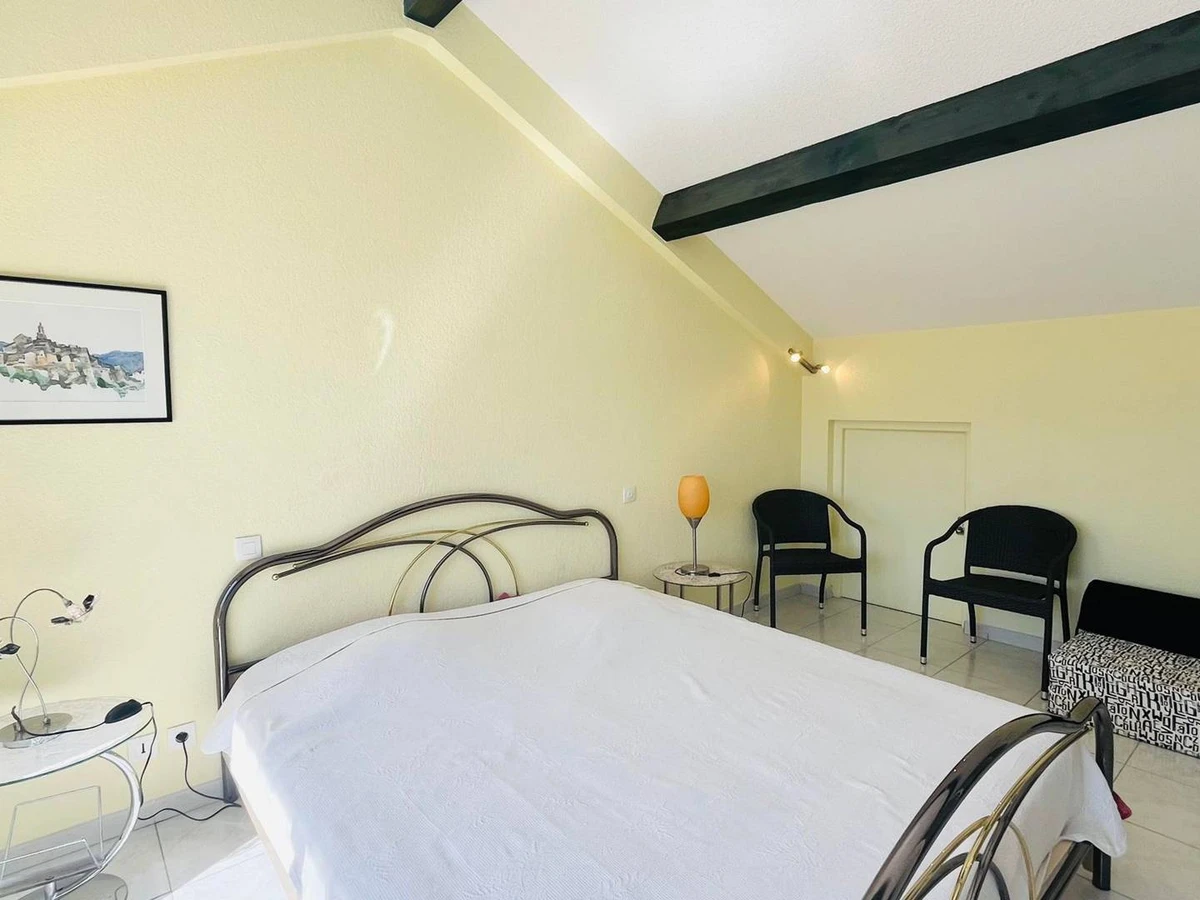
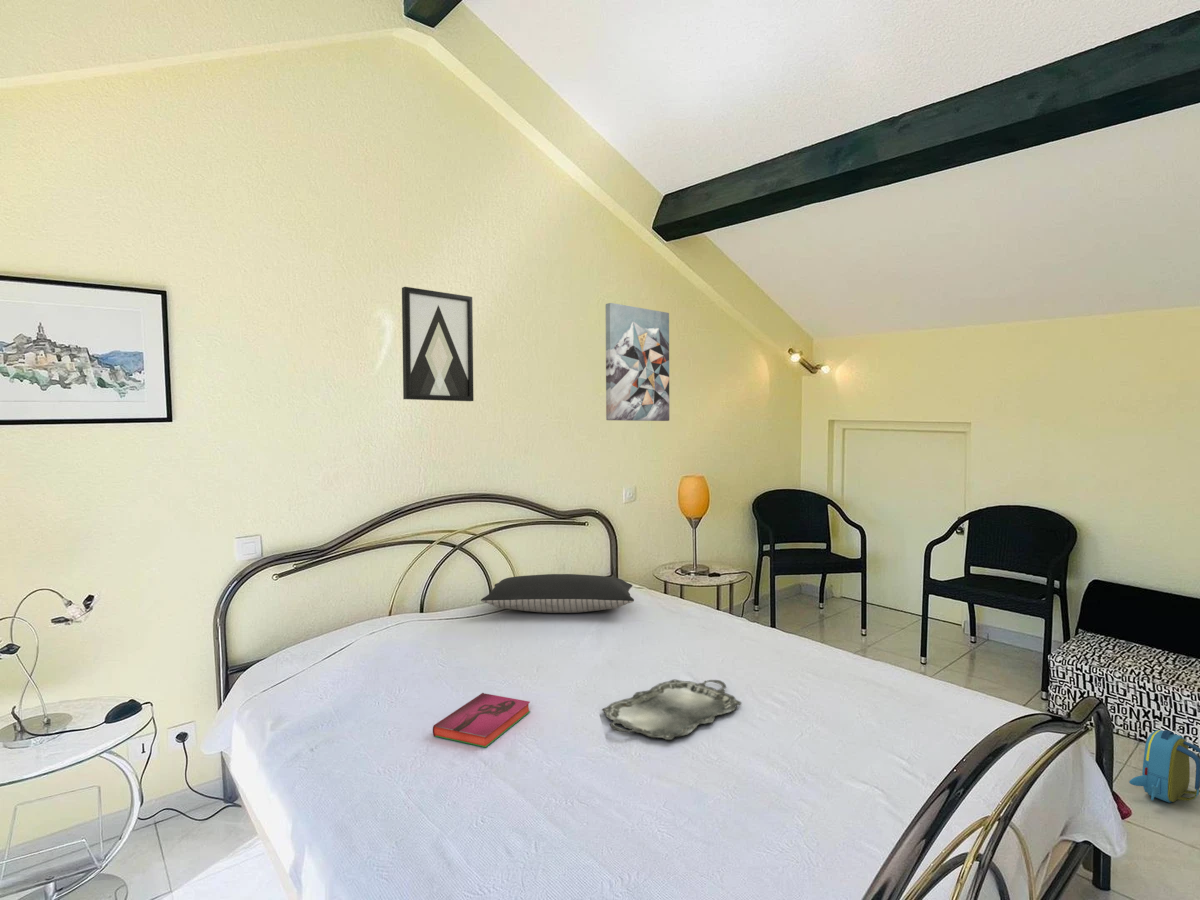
+ hardback book [432,692,531,748]
+ serving tray [601,679,743,741]
+ backpack [1128,729,1200,804]
+ wall art [401,286,475,402]
+ wall art [605,302,670,422]
+ pillow [480,573,635,614]
